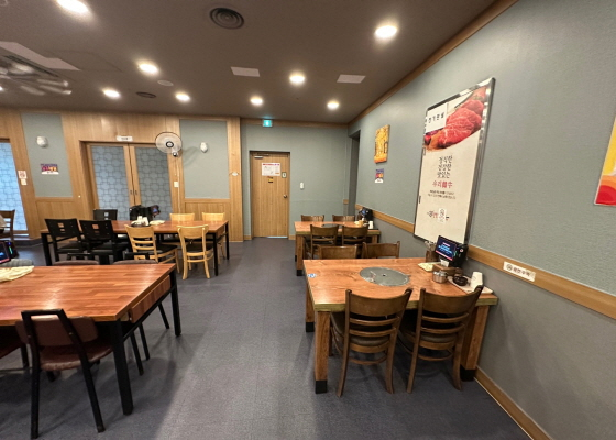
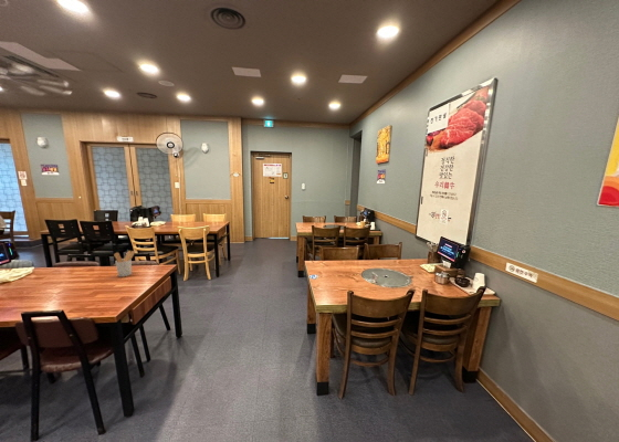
+ utensil holder [113,250,136,277]
